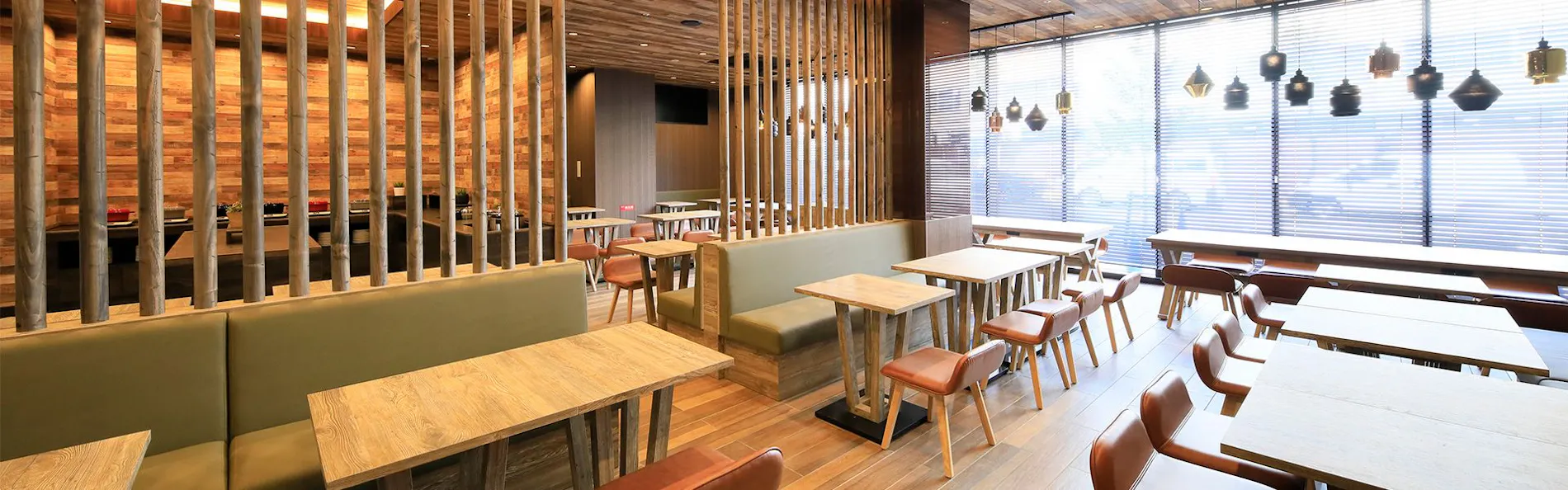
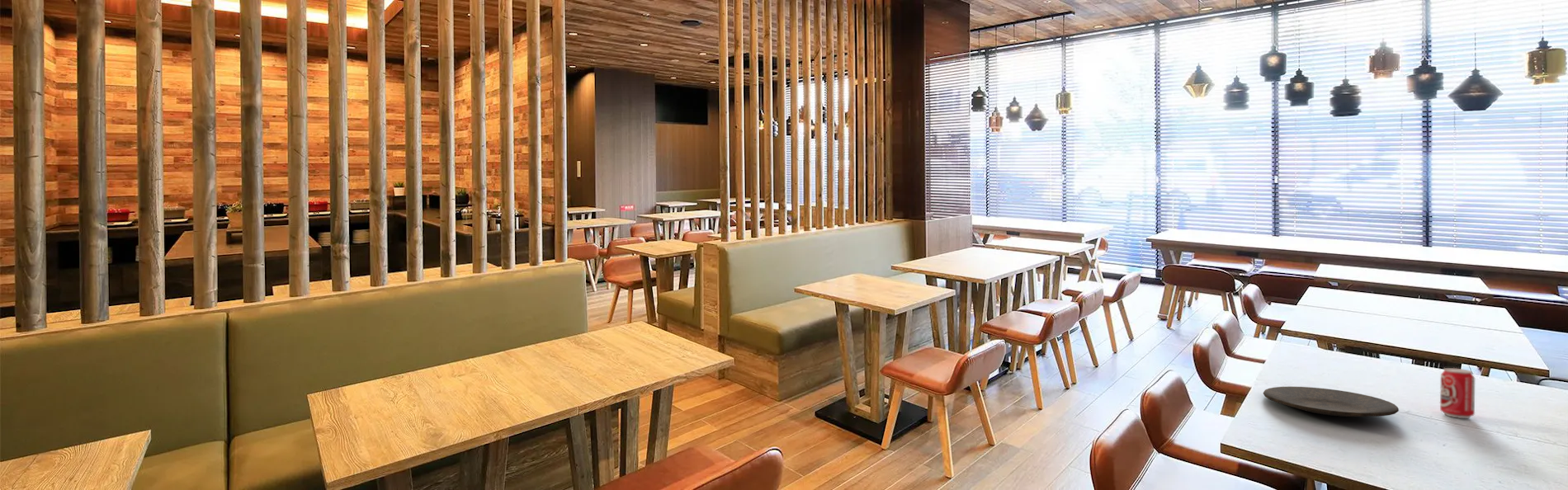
+ beverage can [1439,367,1476,419]
+ plate [1263,386,1400,417]
